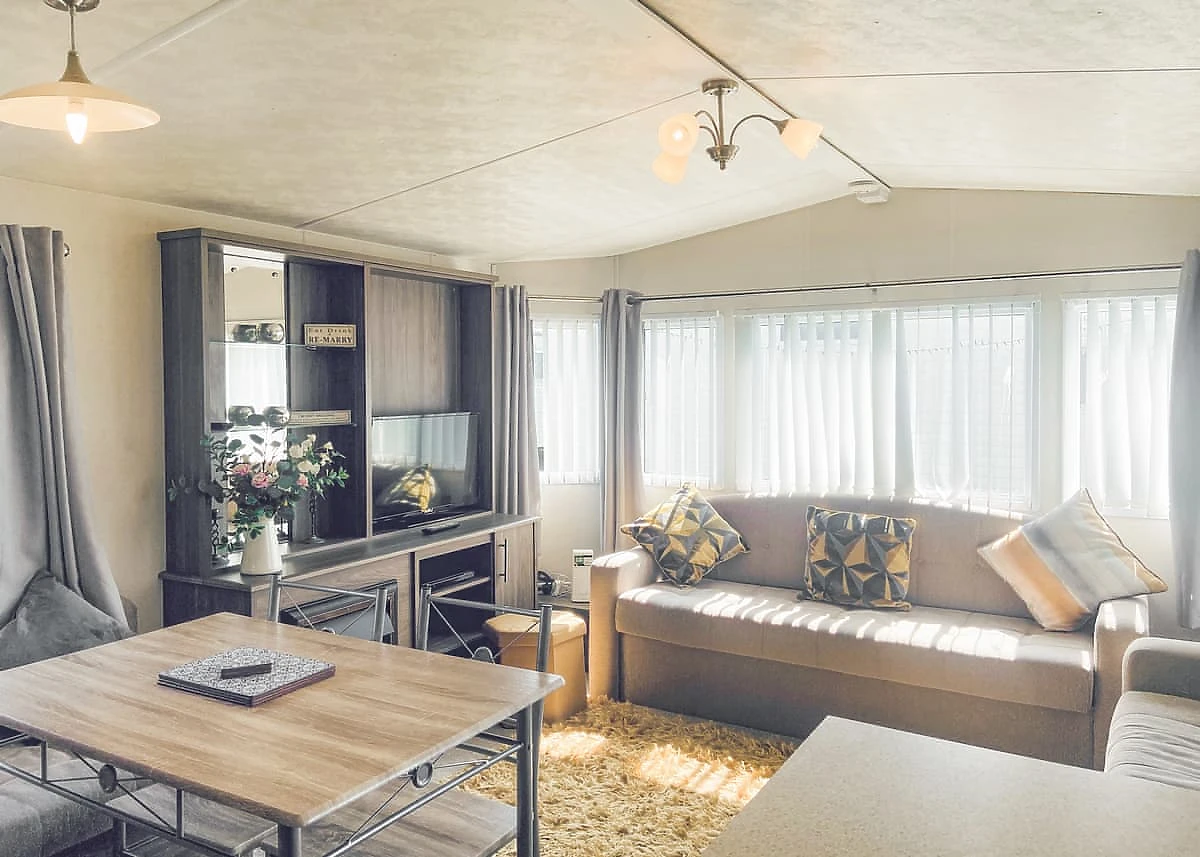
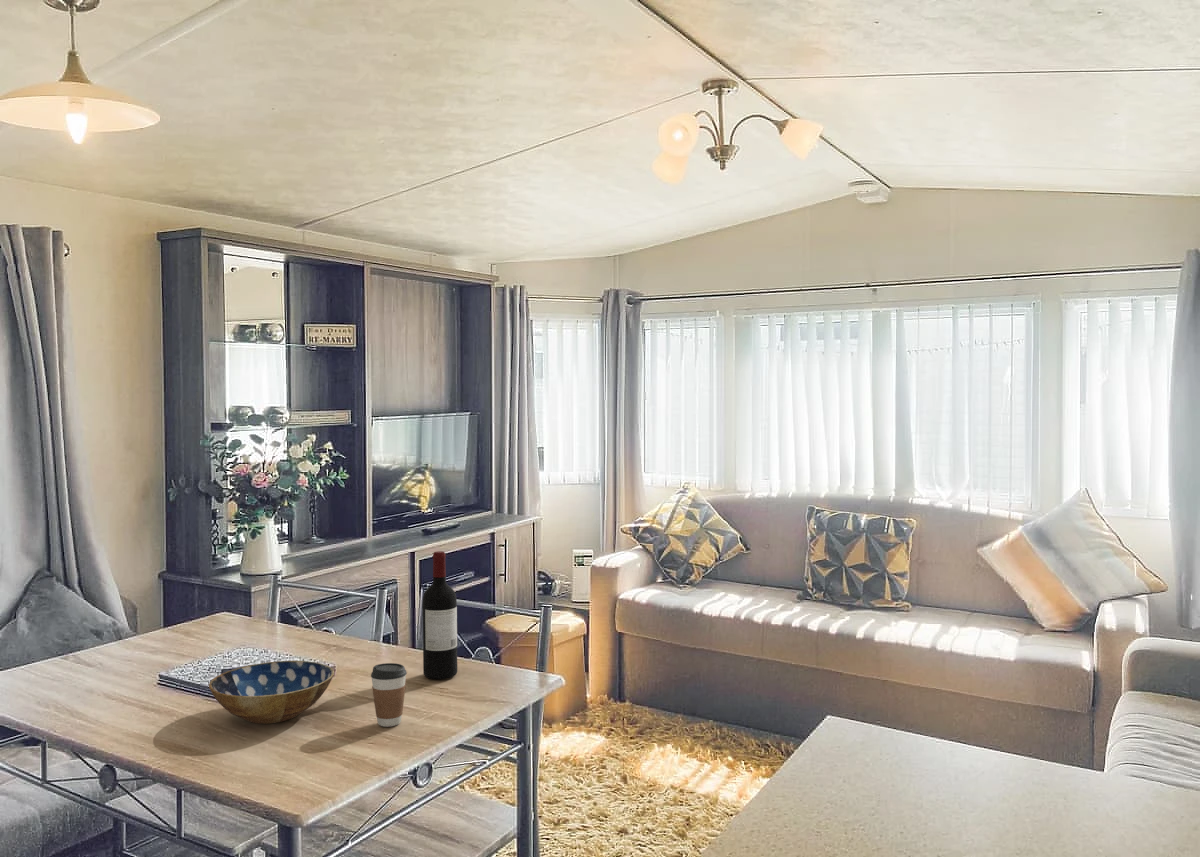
+ wine bottle [422,550,458,680]
+ coffee cup [370,662,408,728]
+ bowl [208,660,335,725]
